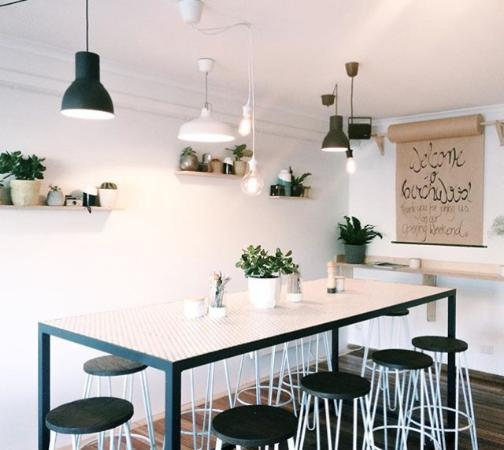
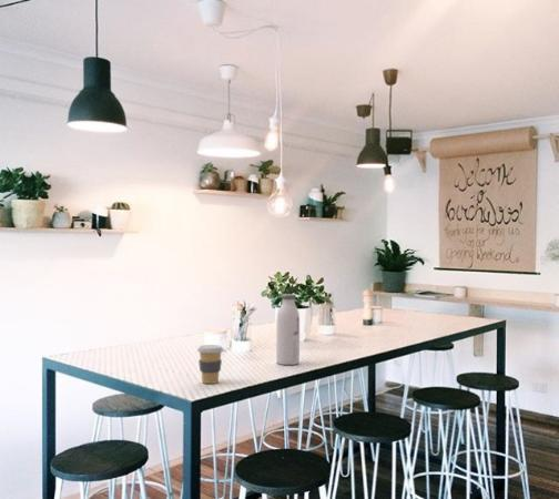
+ coffee cup [196,344,225,385]
+ water bottle [275,293,301,366]
